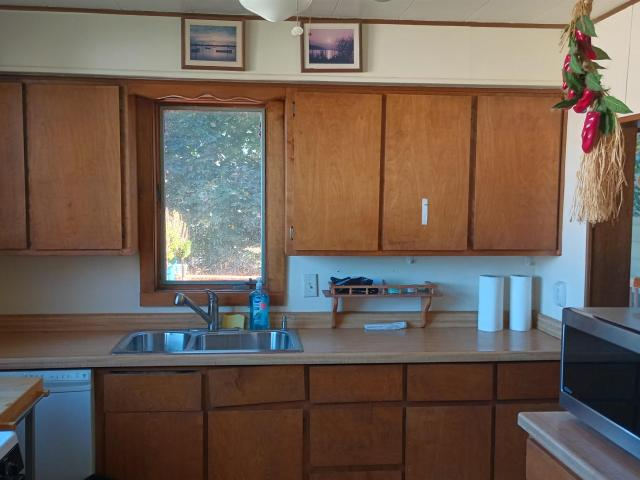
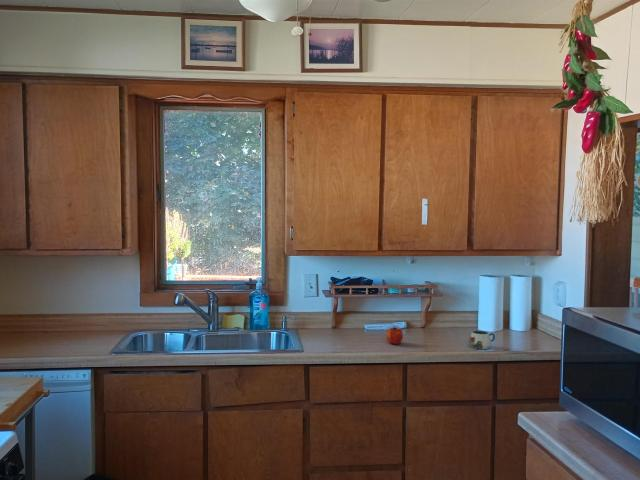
+ mug [468,330,496,350]
+ fruit [385,325,404,345]
